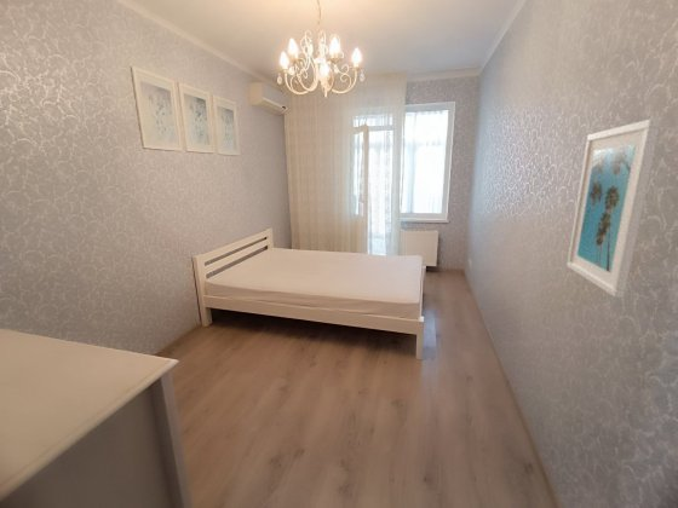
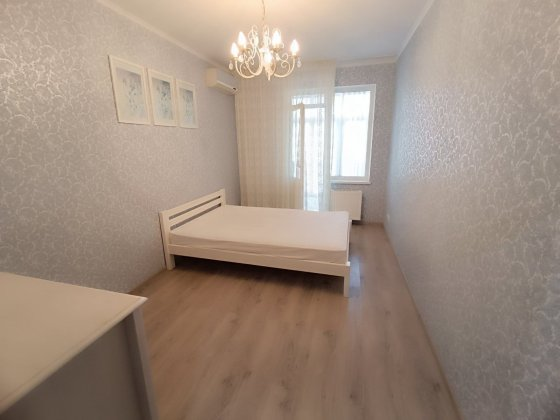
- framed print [565,117,662,299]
